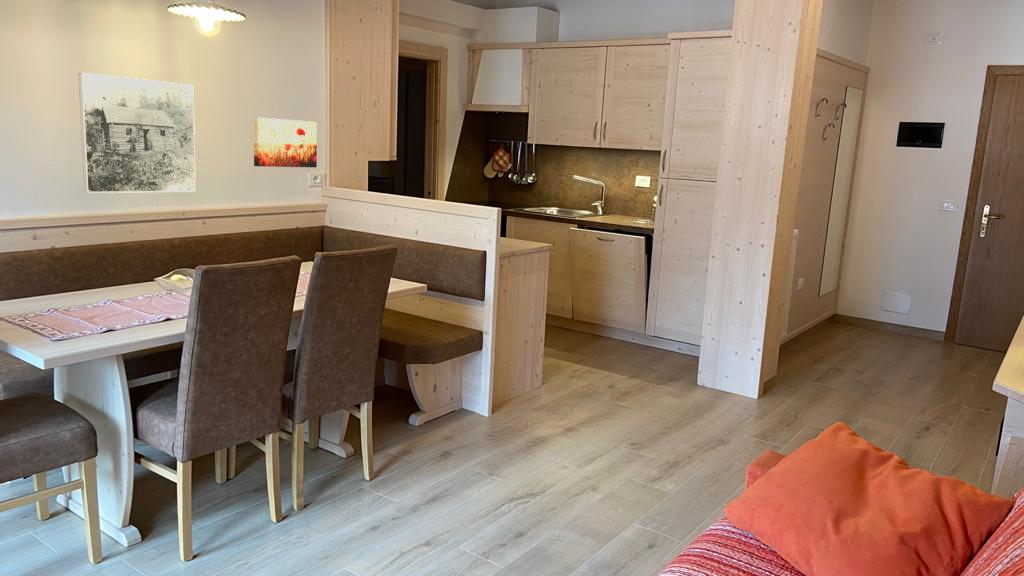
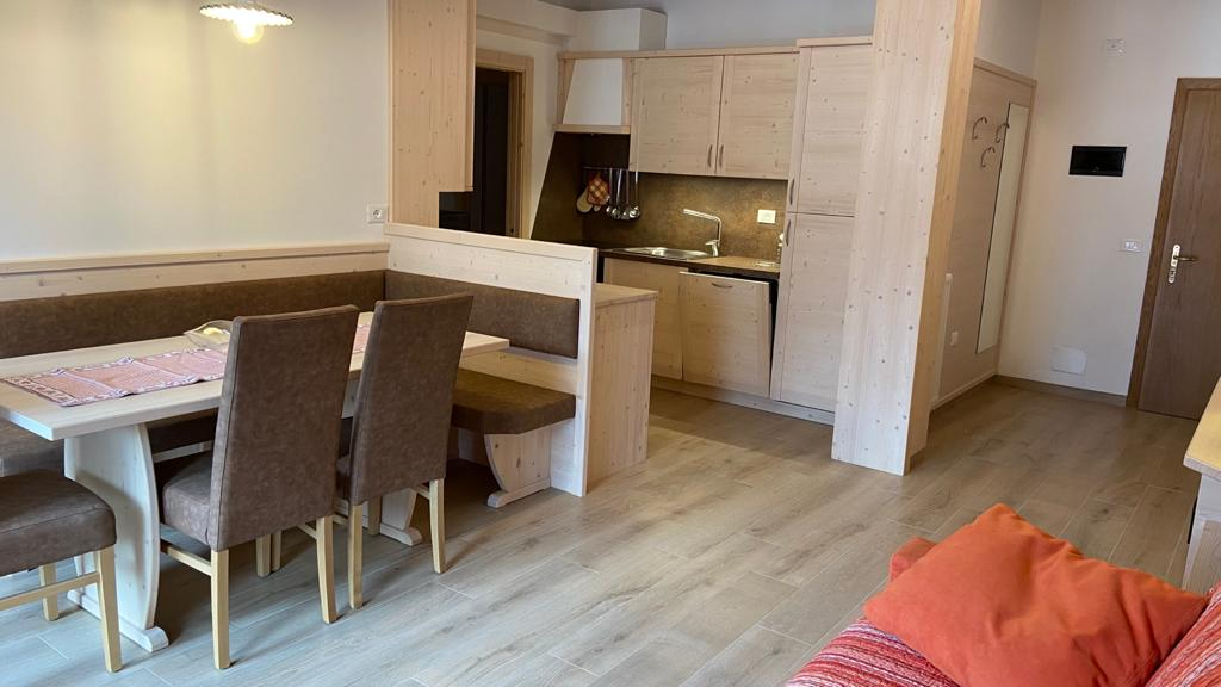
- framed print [77,72,197,194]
- wall art [253,116,318,168]
